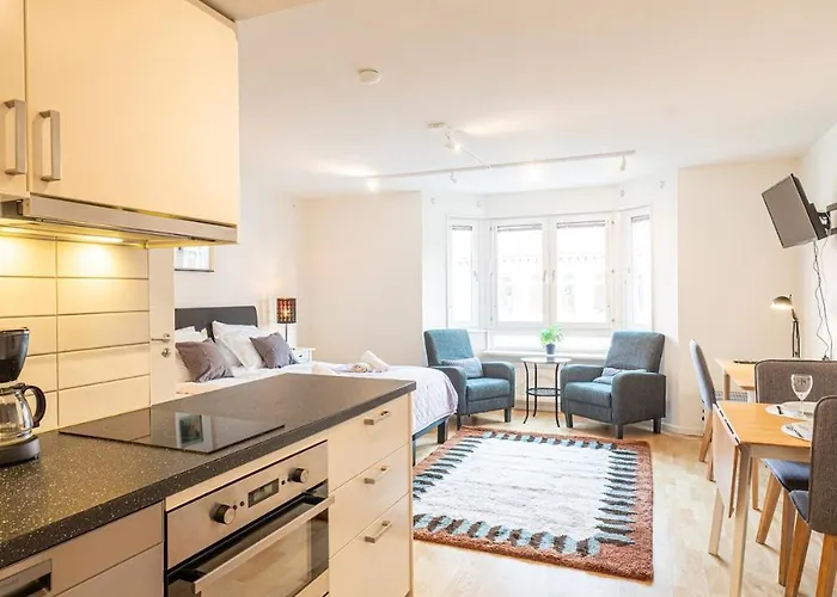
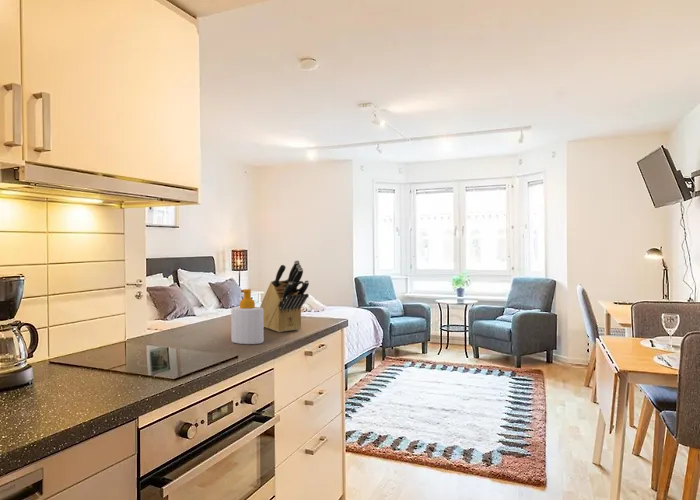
+ soap bottle [230,288,265,345]
+ knife block [259,259,310,333]
